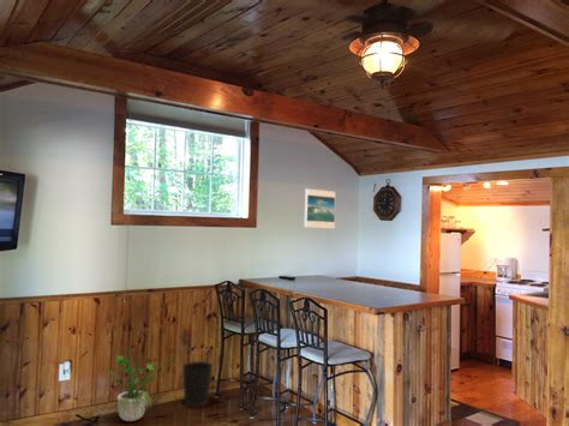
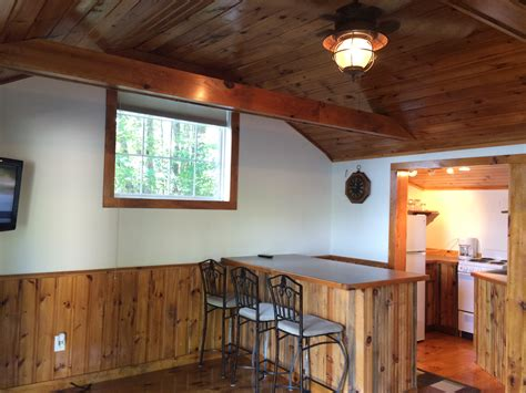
- potted plant [107,338,180,422]
- wastebasket [181,360,215,407]
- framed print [304,187,336,229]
